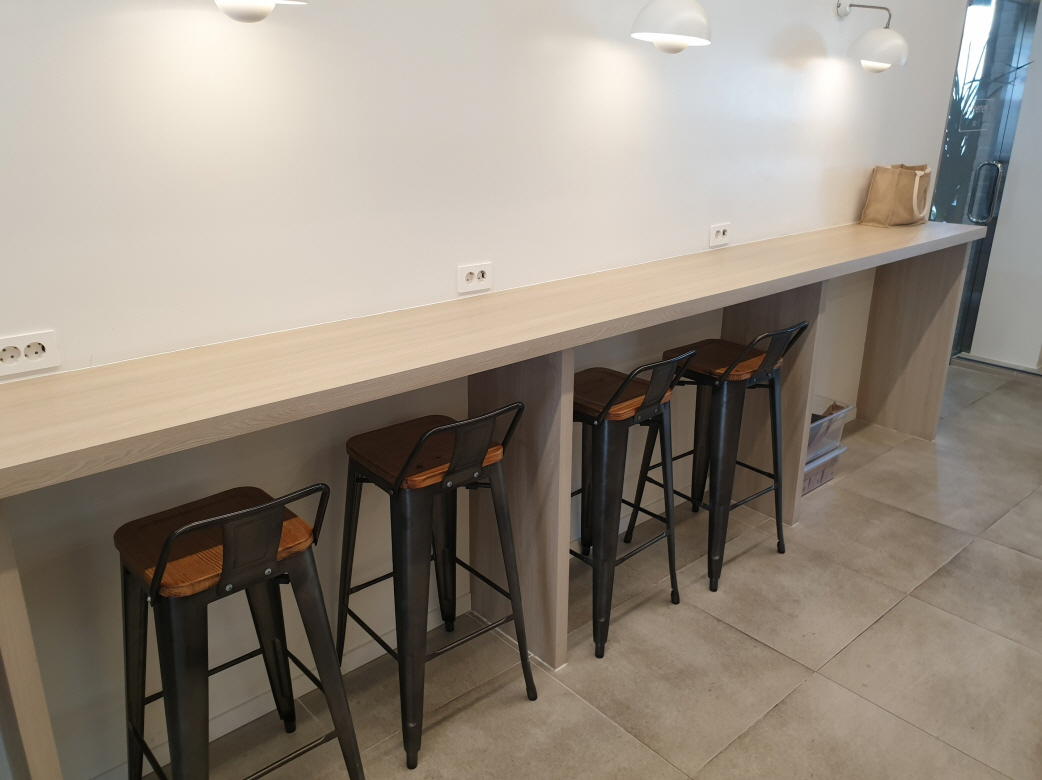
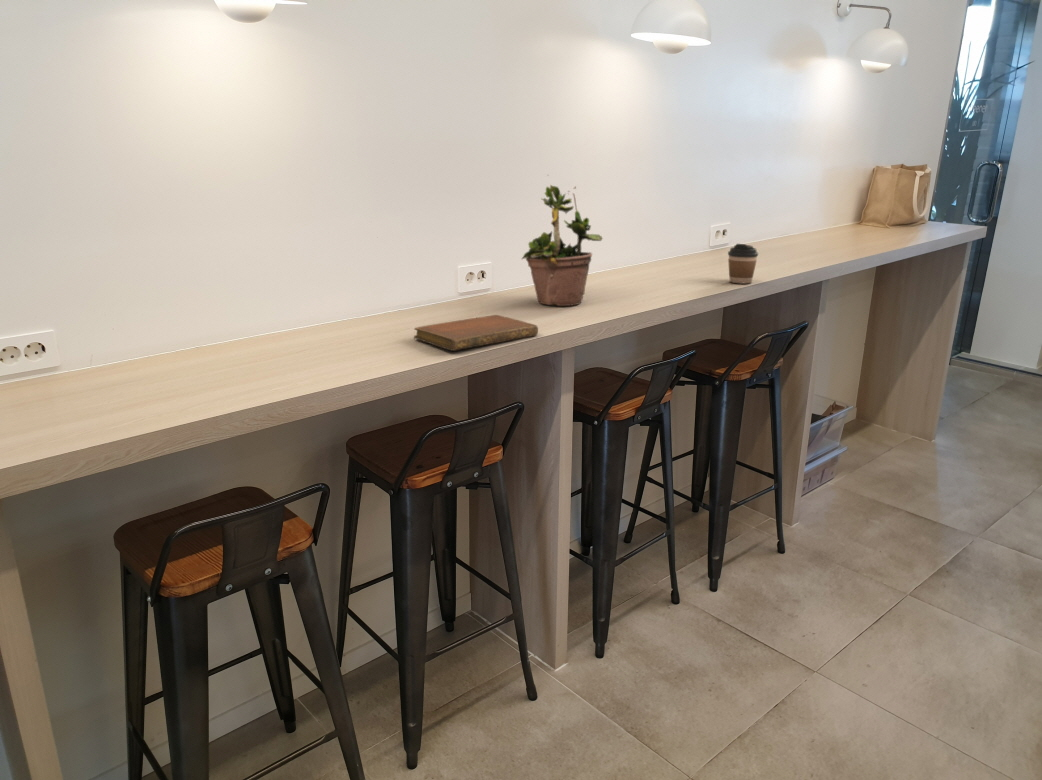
+ notebook [413,314,539,352]
+ coffee cup [727,243,759,284]
+ potted plant [521,174,604,307]
